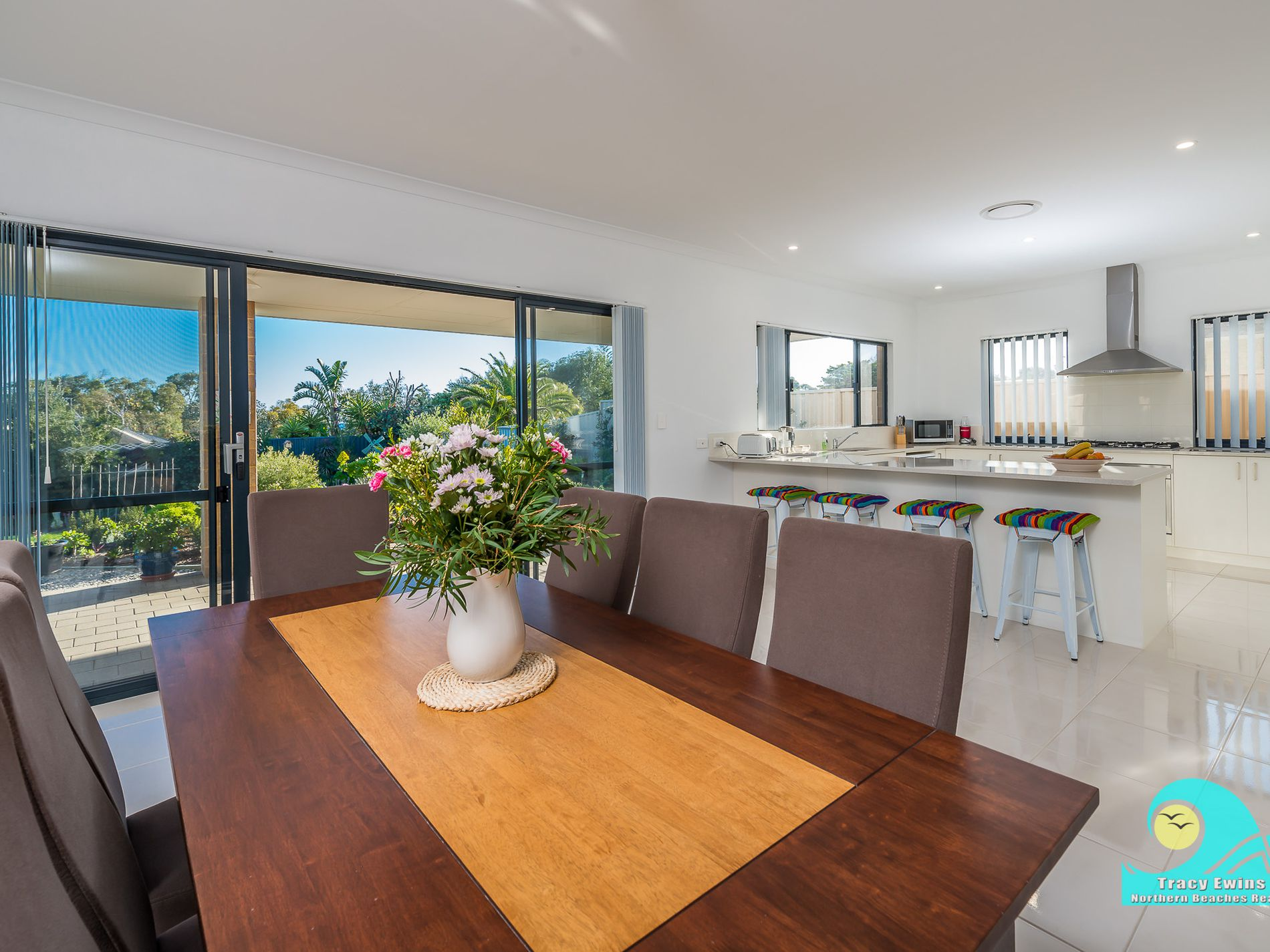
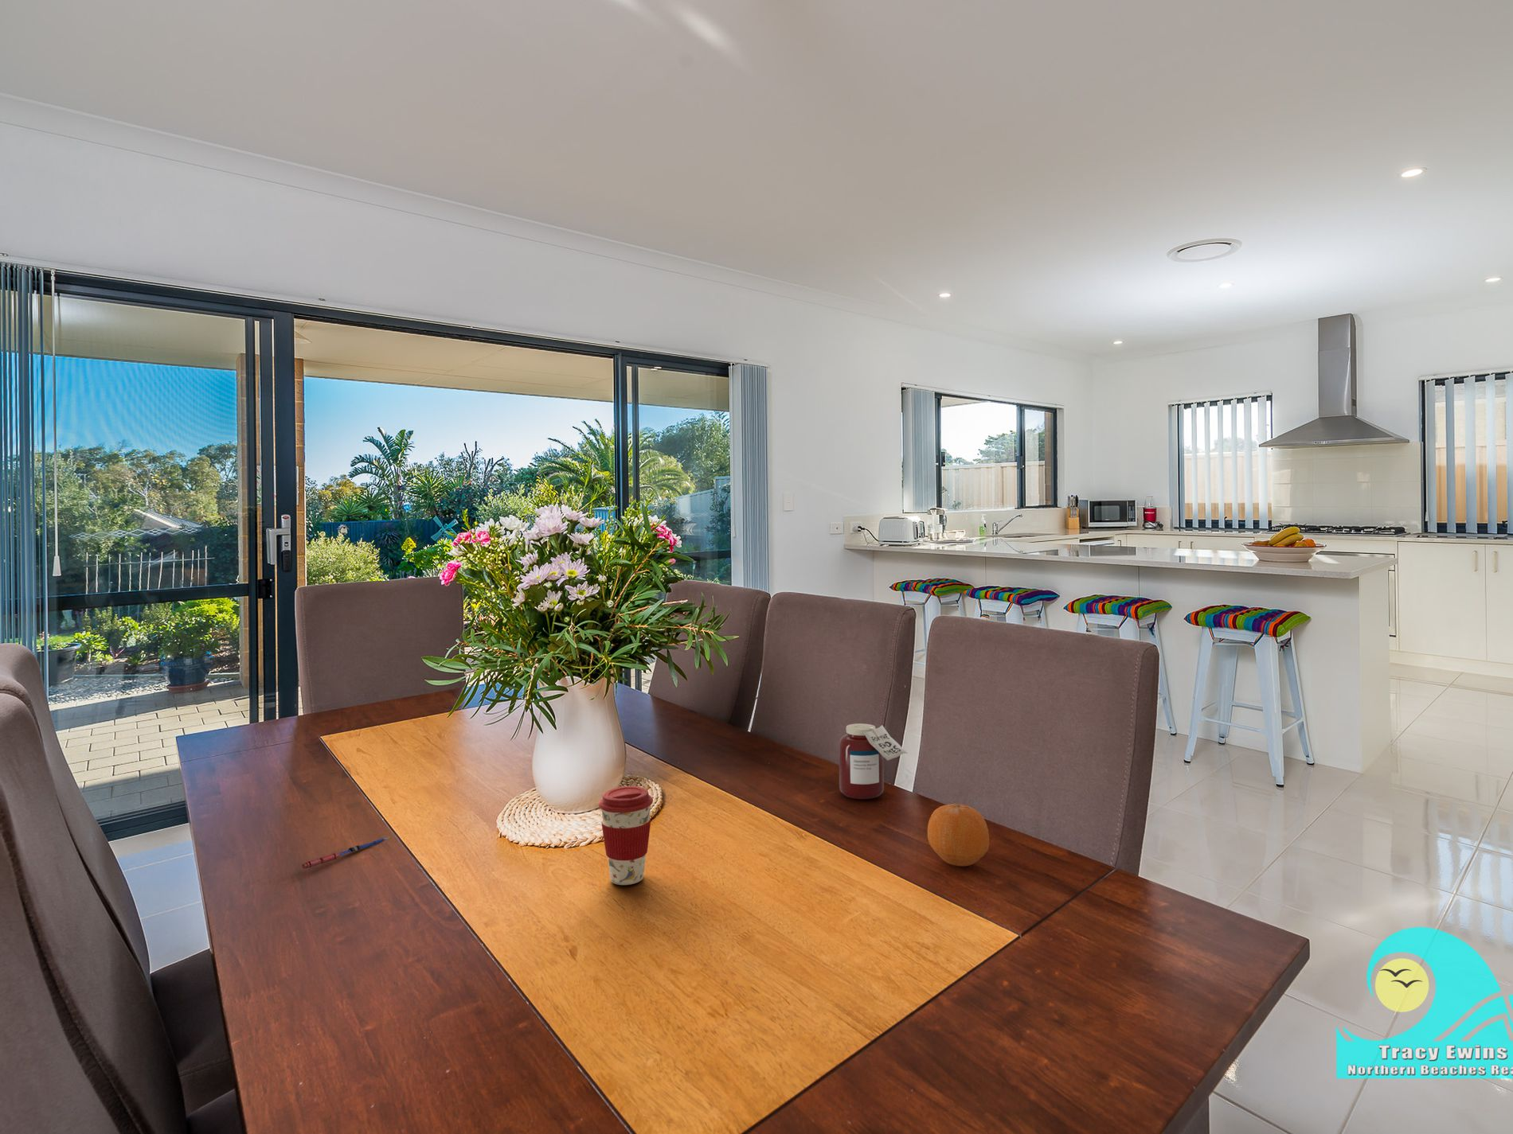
+ jar [839,723,909,799]
+ coffee cup [597,785,654,886]
+ pen [300,835,391,870]
+ fruit [927,803,990,867]
